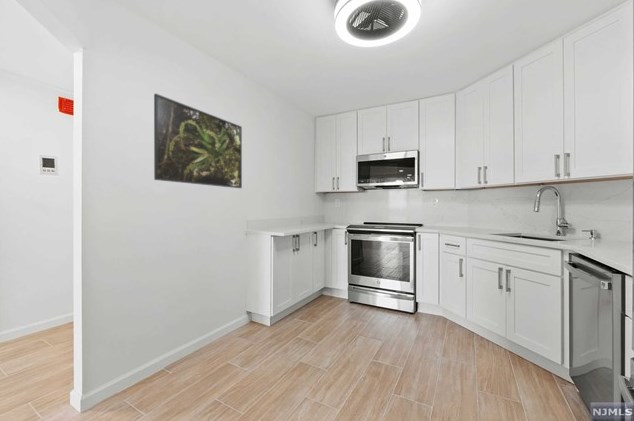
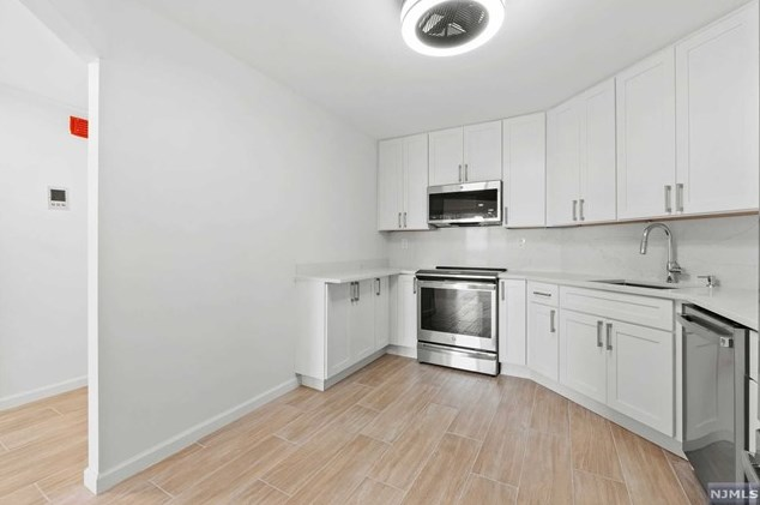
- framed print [153,93,243,189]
